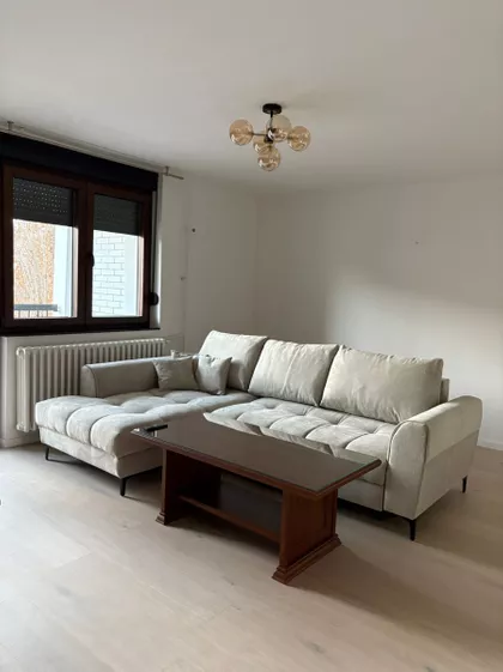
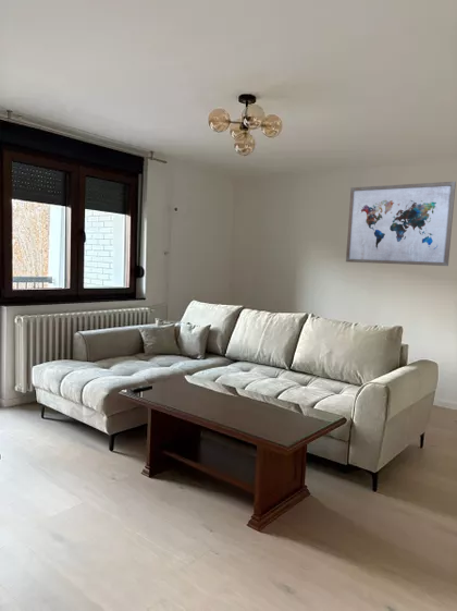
+ wall art [345,181,457,267]
